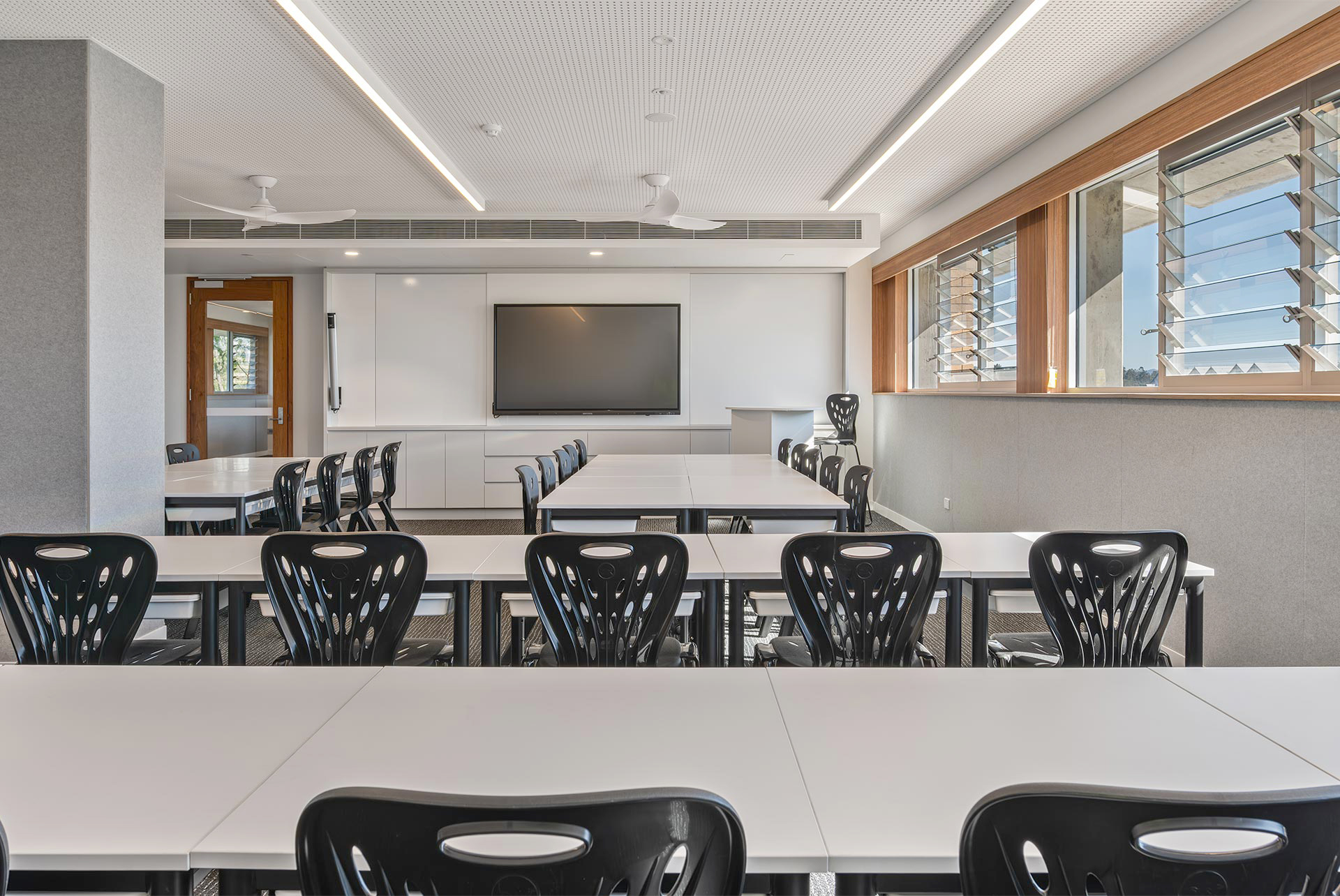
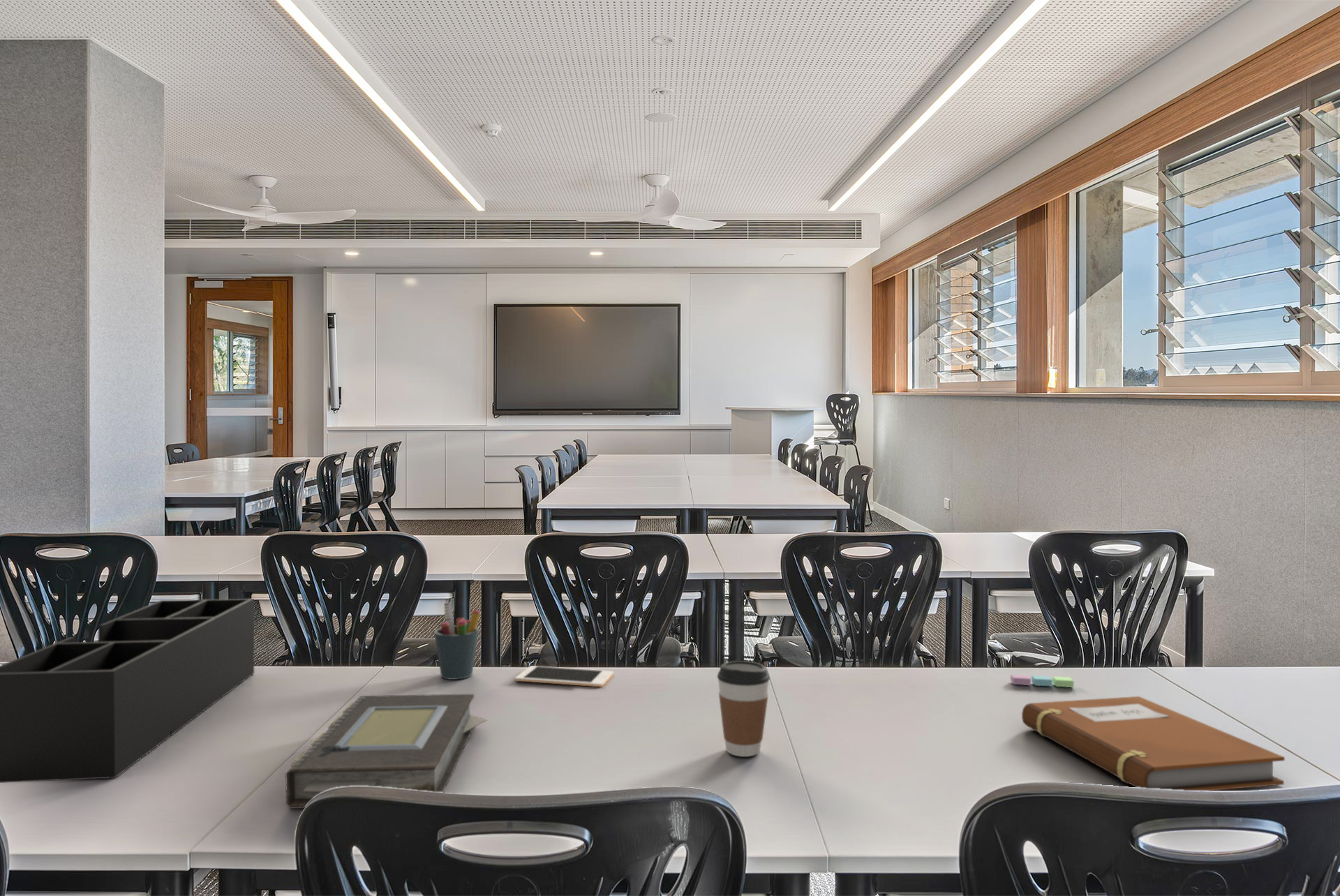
+ sticky notes [1010,673,1075,688]
+ cell phone [514,665,614,687]
+ coffee cup [717,660,770,757]
+ pen holder [433,602,481,680]
+ notebook [1021,696,1286,791]
+ desk organizer [0,598,255,784]
+ book [285,693,488,809]
